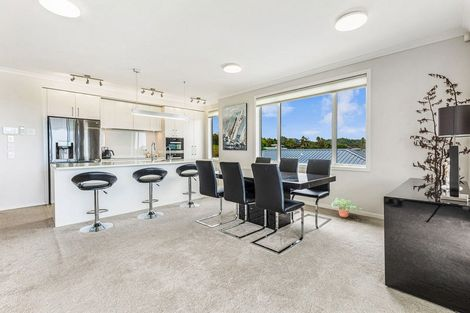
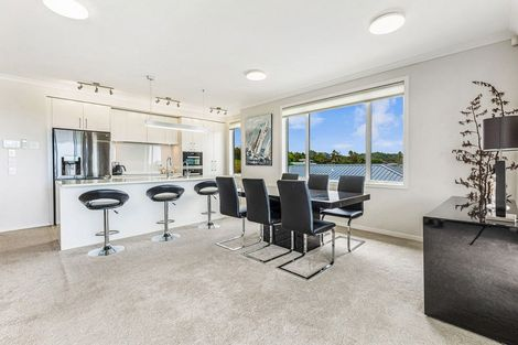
- potted plant [330,197,363,218]
